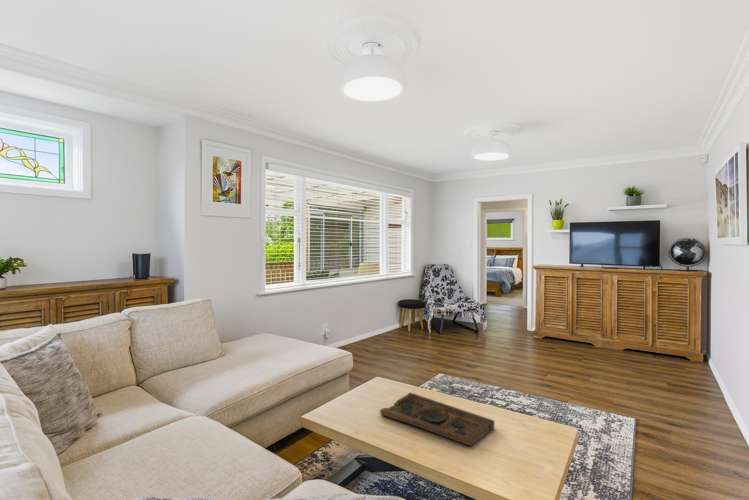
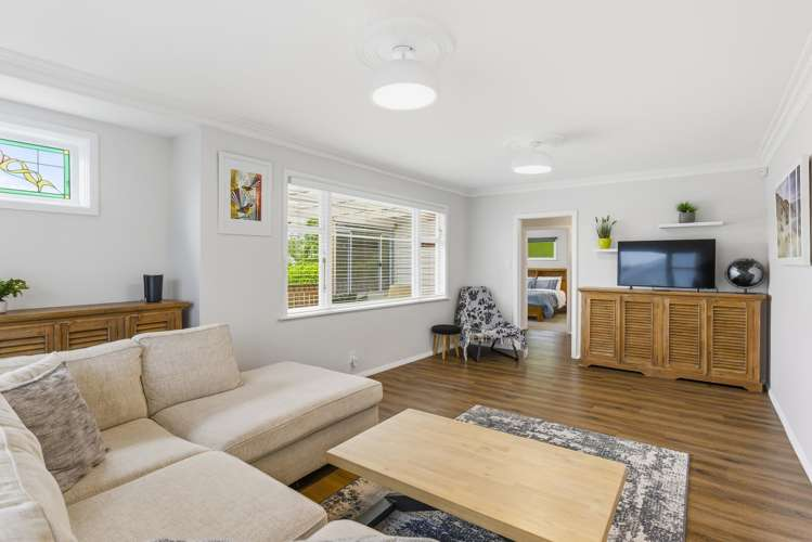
- decorative tray [379,392,495,447]
